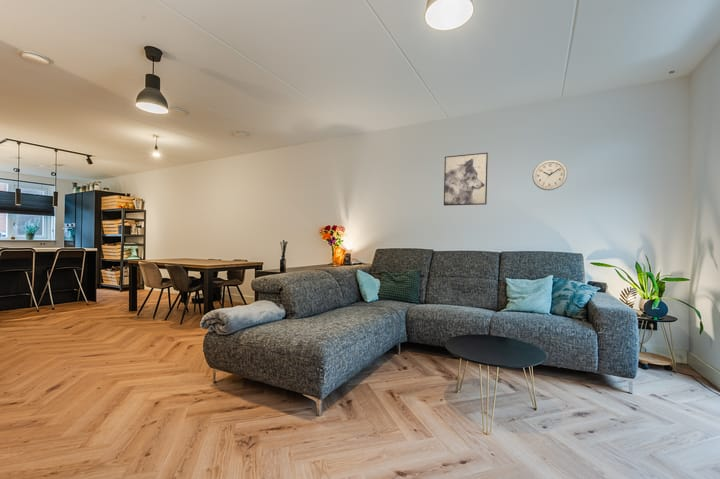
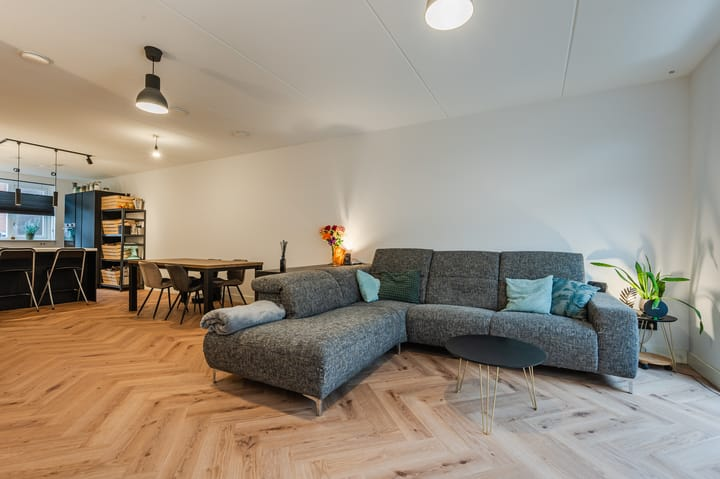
- wall clock [531,159,569,191]
- wall art [443,152,489,207]
